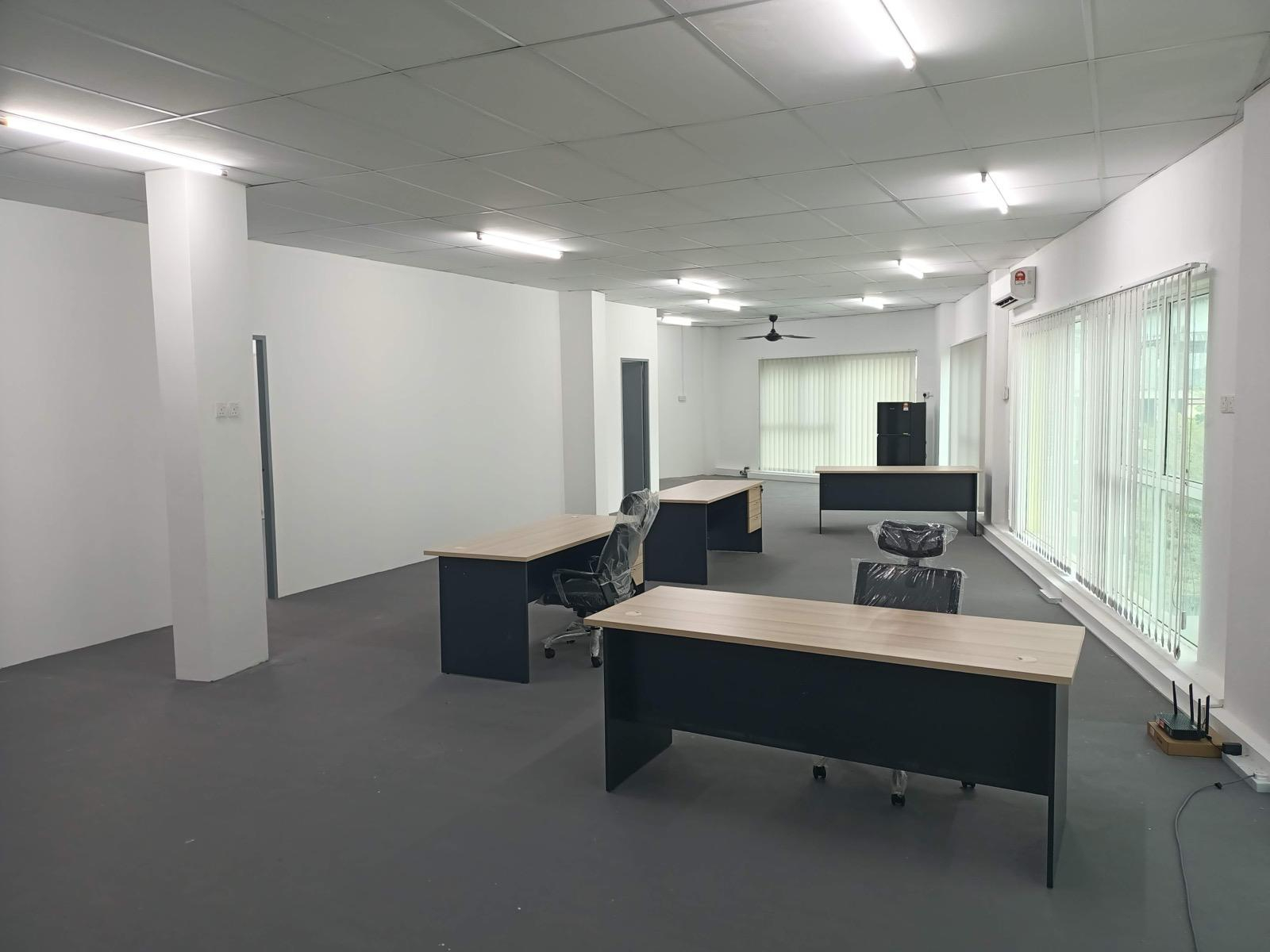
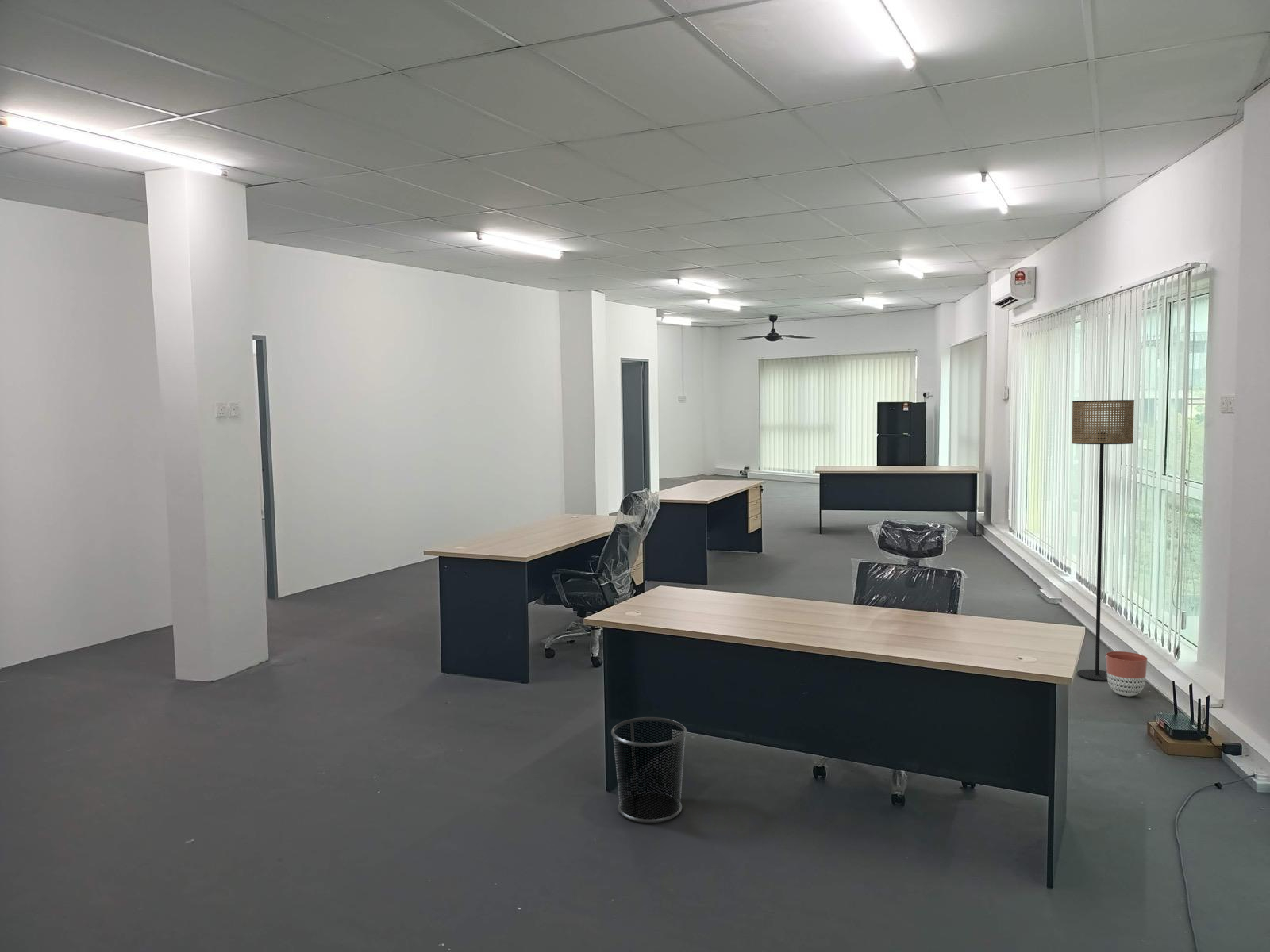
+ planter [1105,651,1148,697]
+ waste bin [610,716,688,823]
+ floor lamp [1071,399,1135,681]
